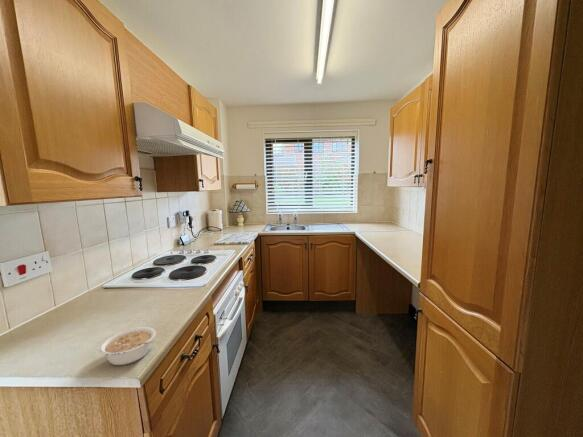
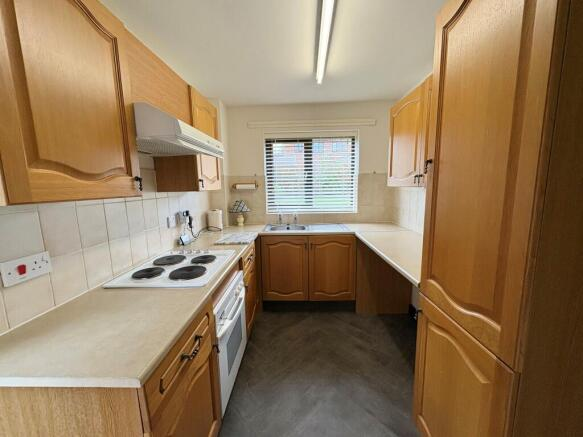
- legume [97,326,157,366]
